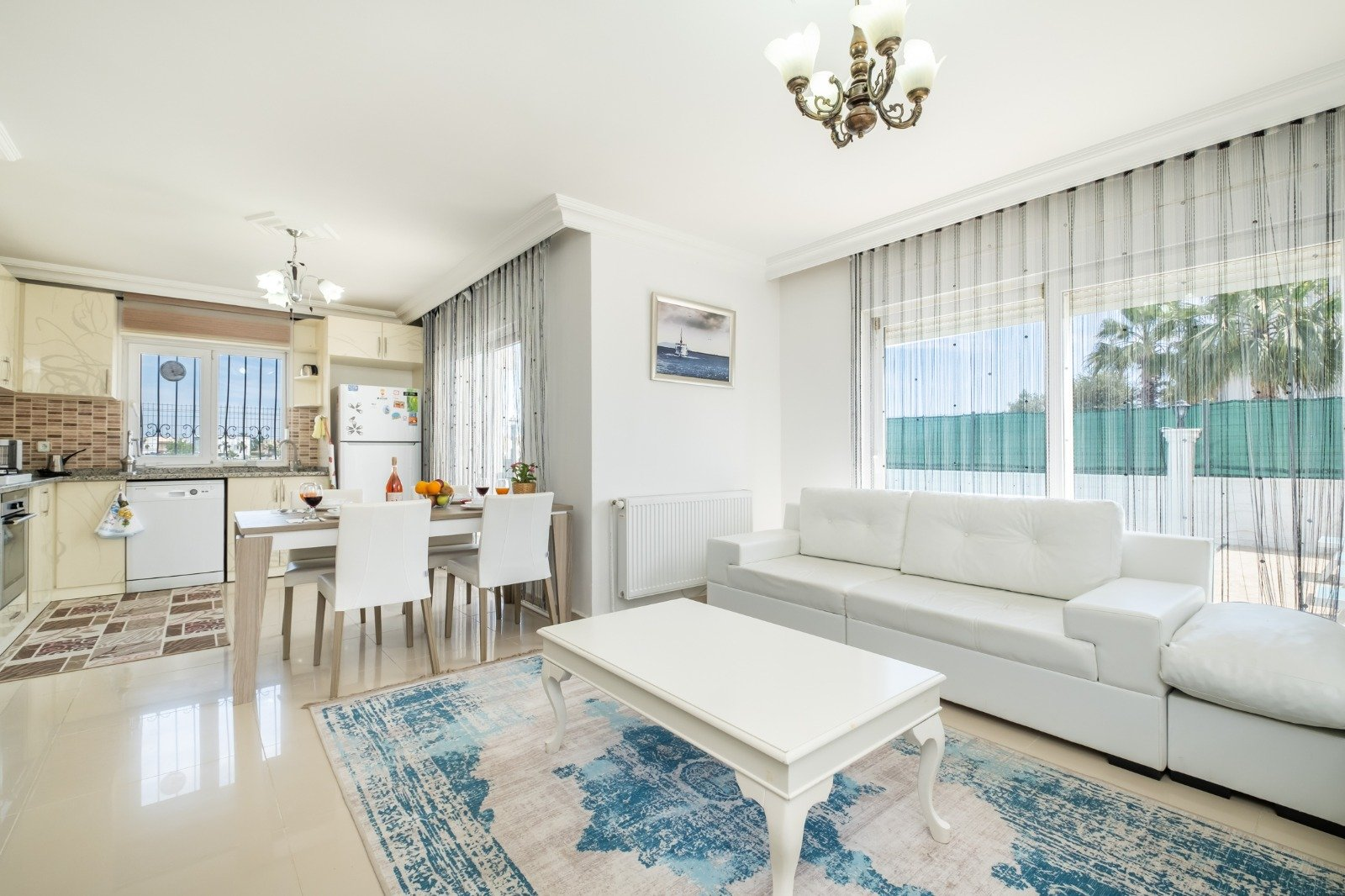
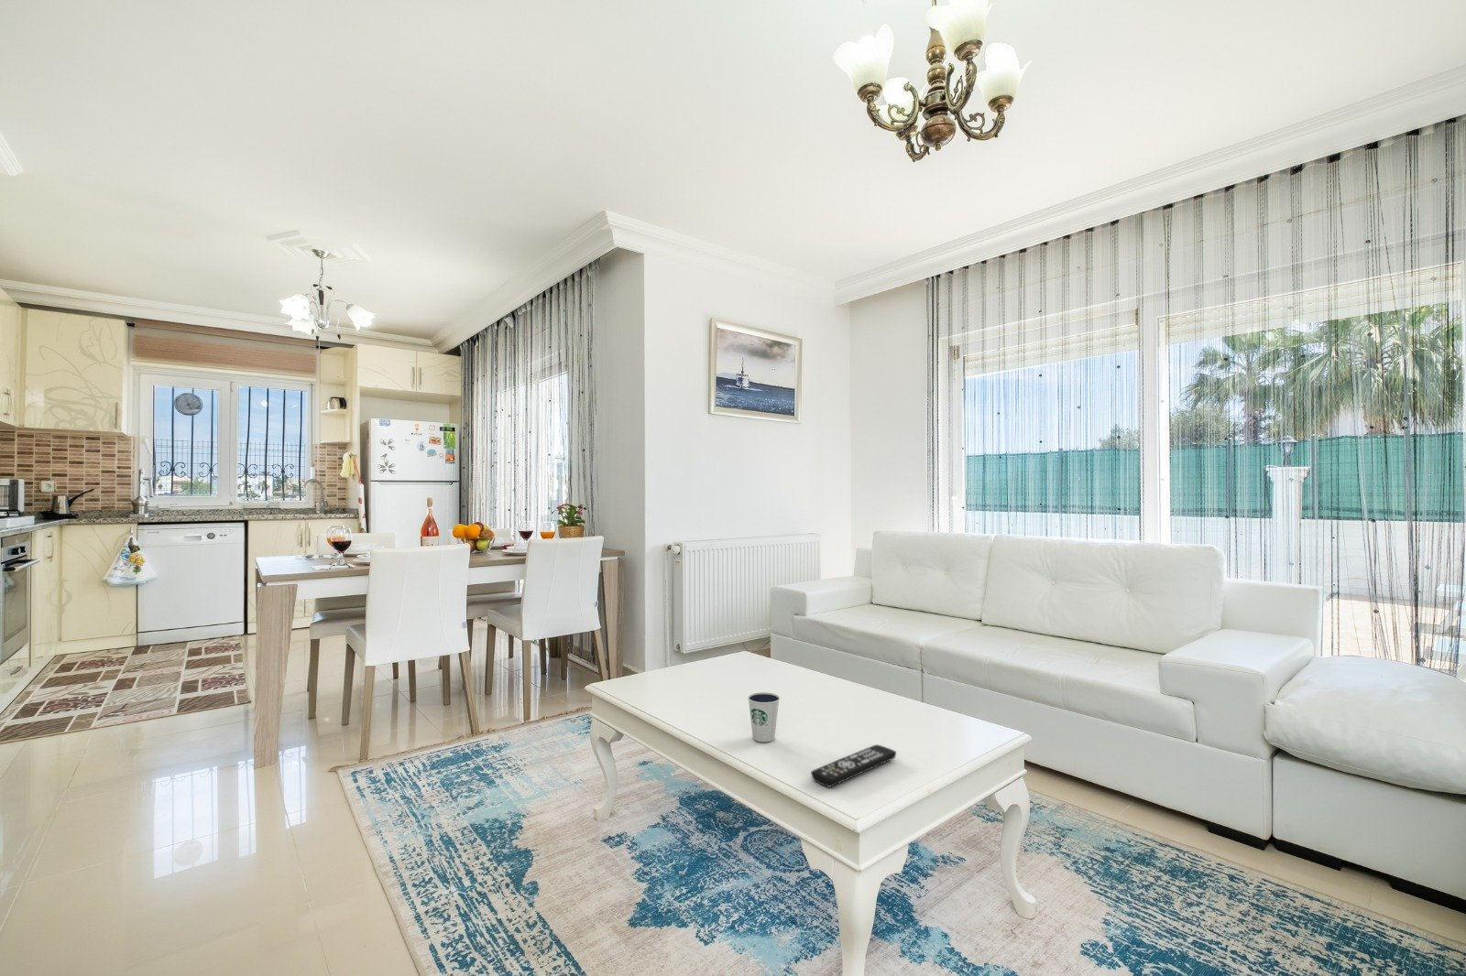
+ remote control [810,744,897,789]
+ dixie cup [747,692,780,743]
